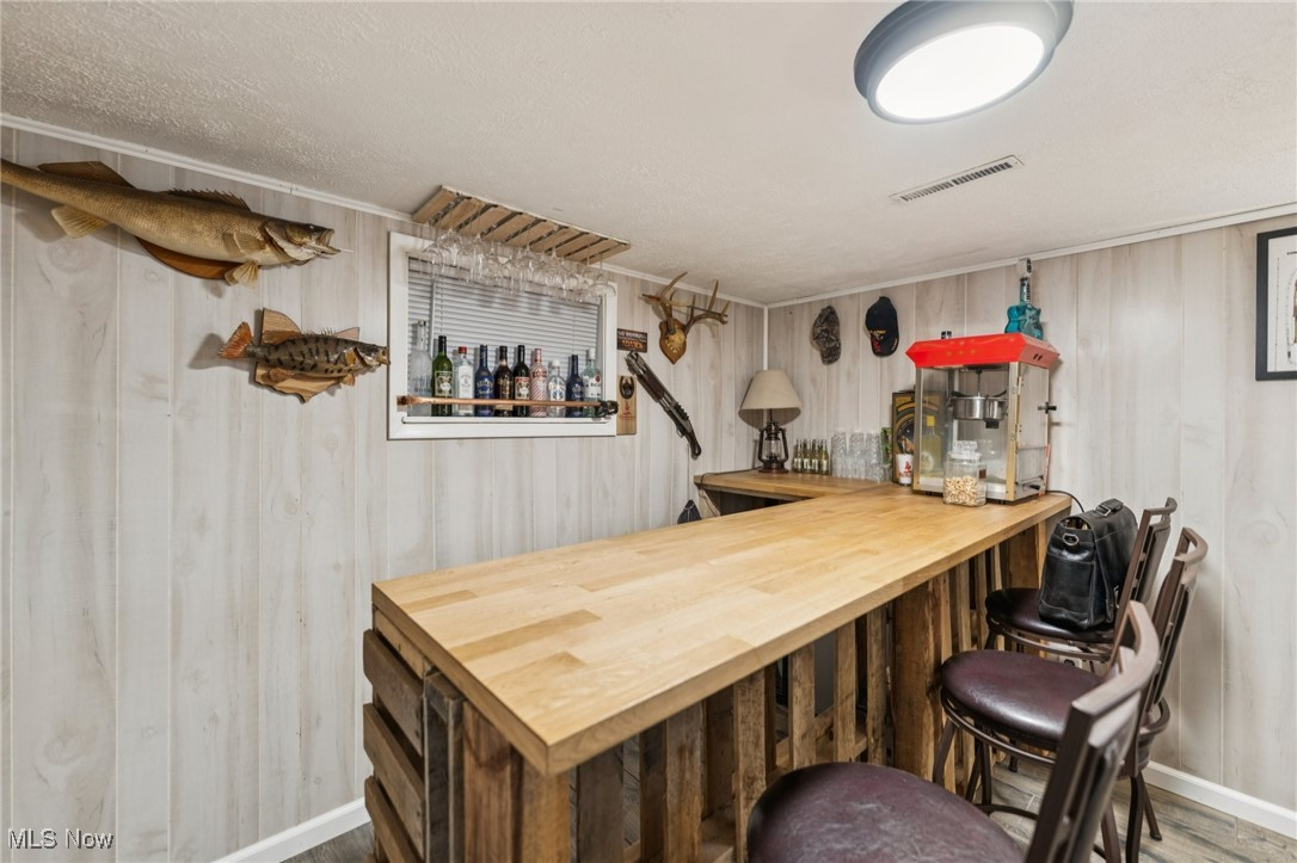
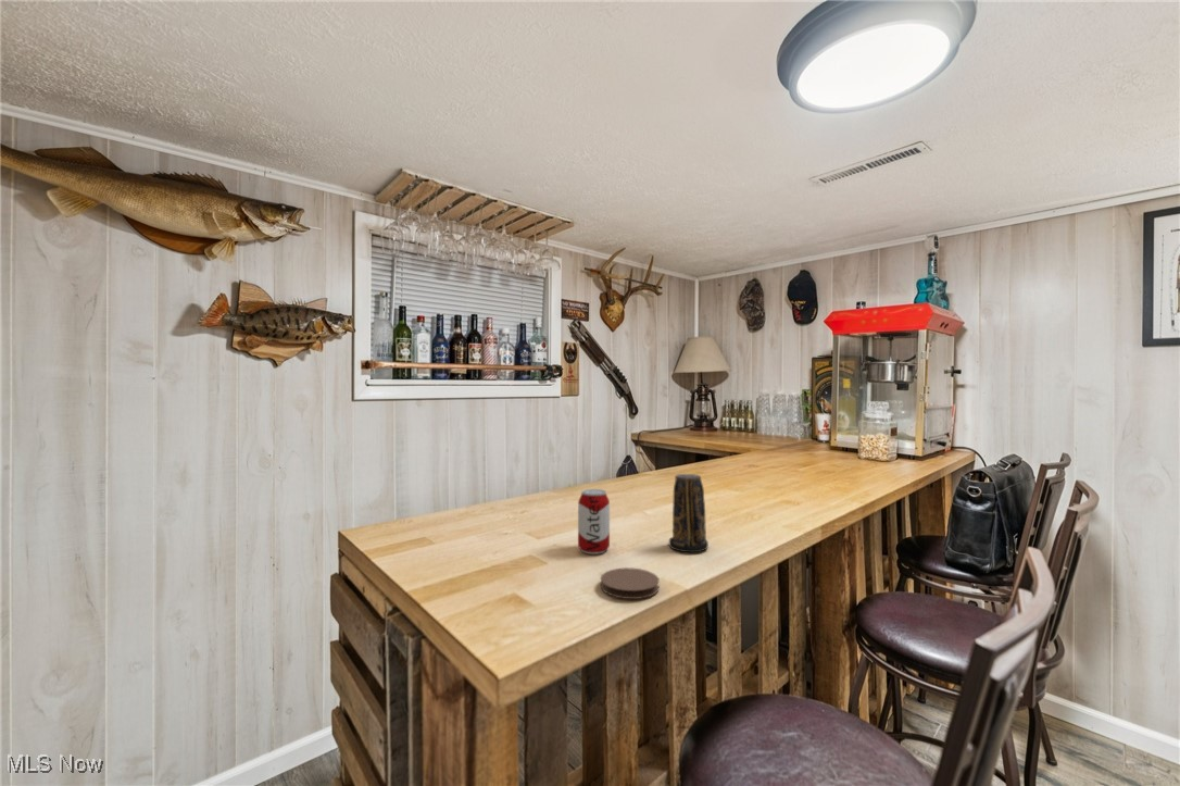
+ candle [668,473,710,553]
+ beverage can [577,488,611,556]
+ coaster [600,566,660,600]
